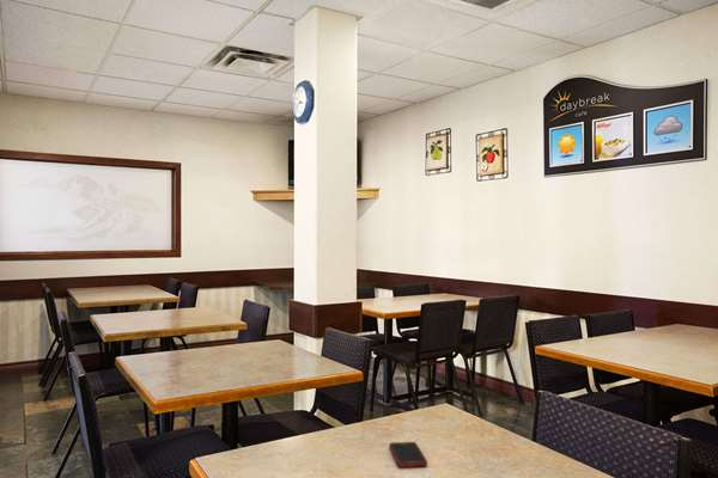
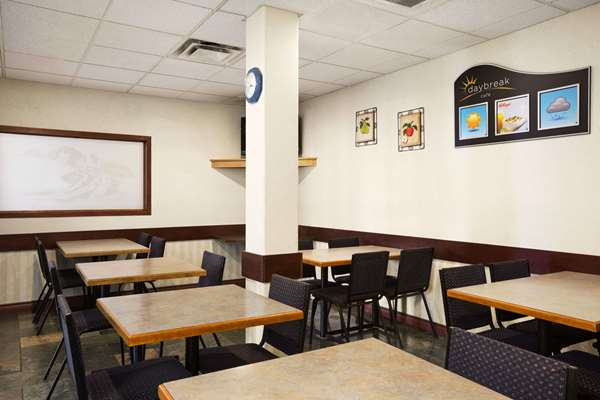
- cell phone [388,441,428,468]
